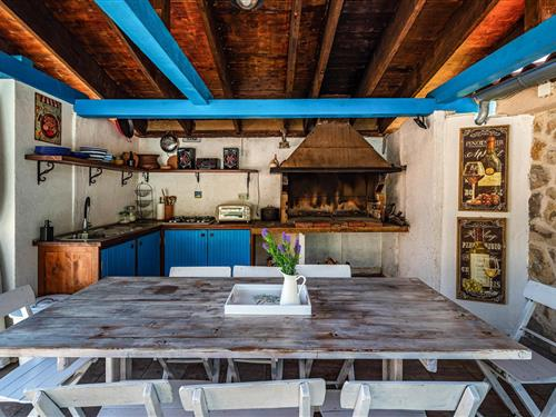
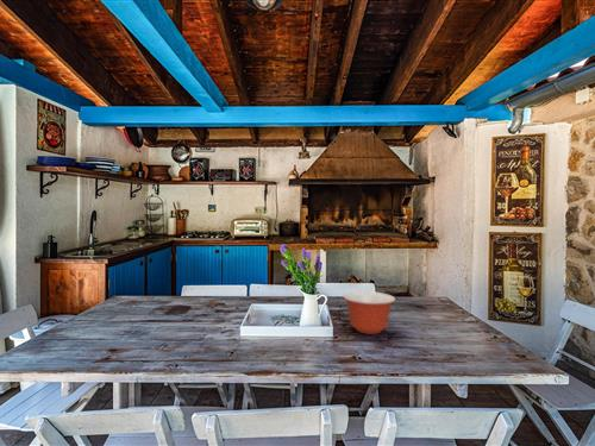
+ mixing bowl [342,290,396,335]
